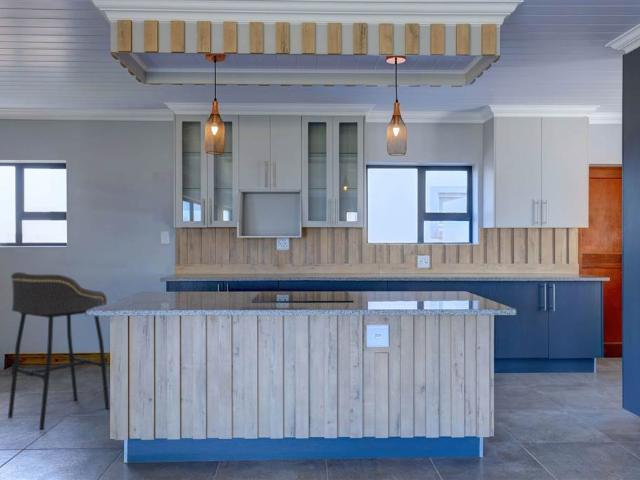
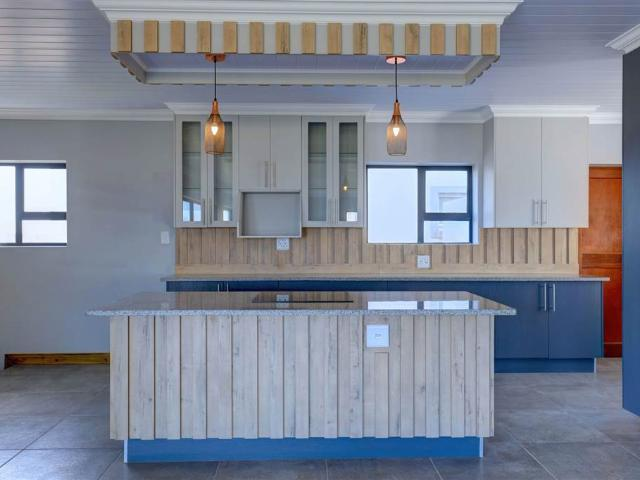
- bar stool [7,271,110,430]
